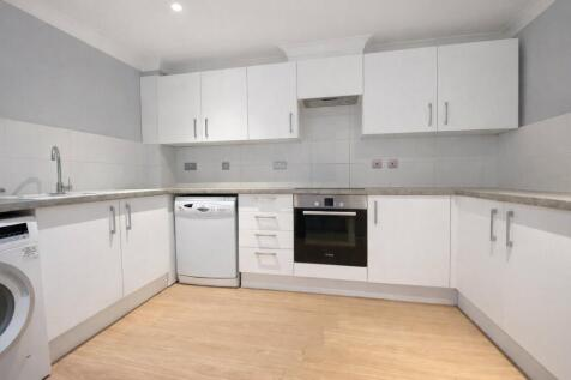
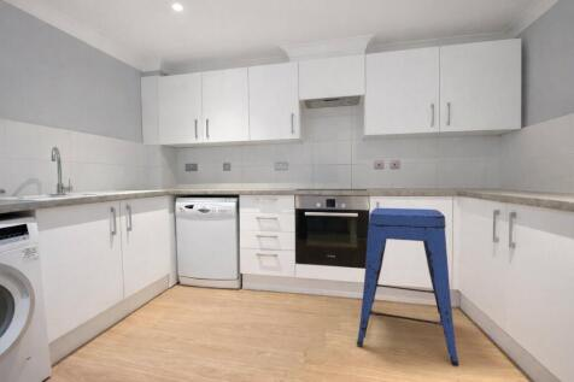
+ bar stool [356,207,459,368]
